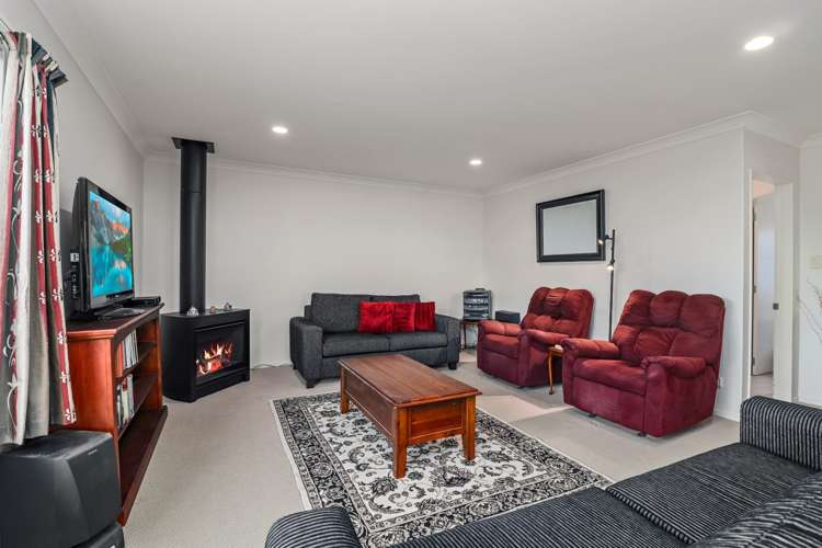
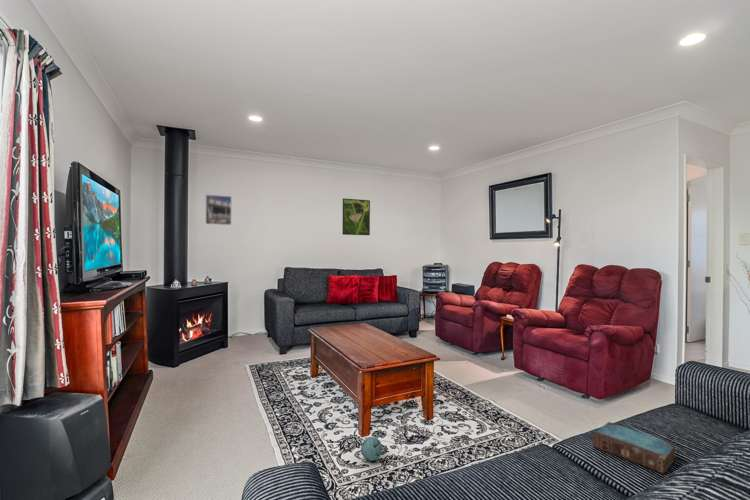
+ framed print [205,194,232,226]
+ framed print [341,197,371,236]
+ ball [360,436,383,462]
+ book [591,421,677,475]
